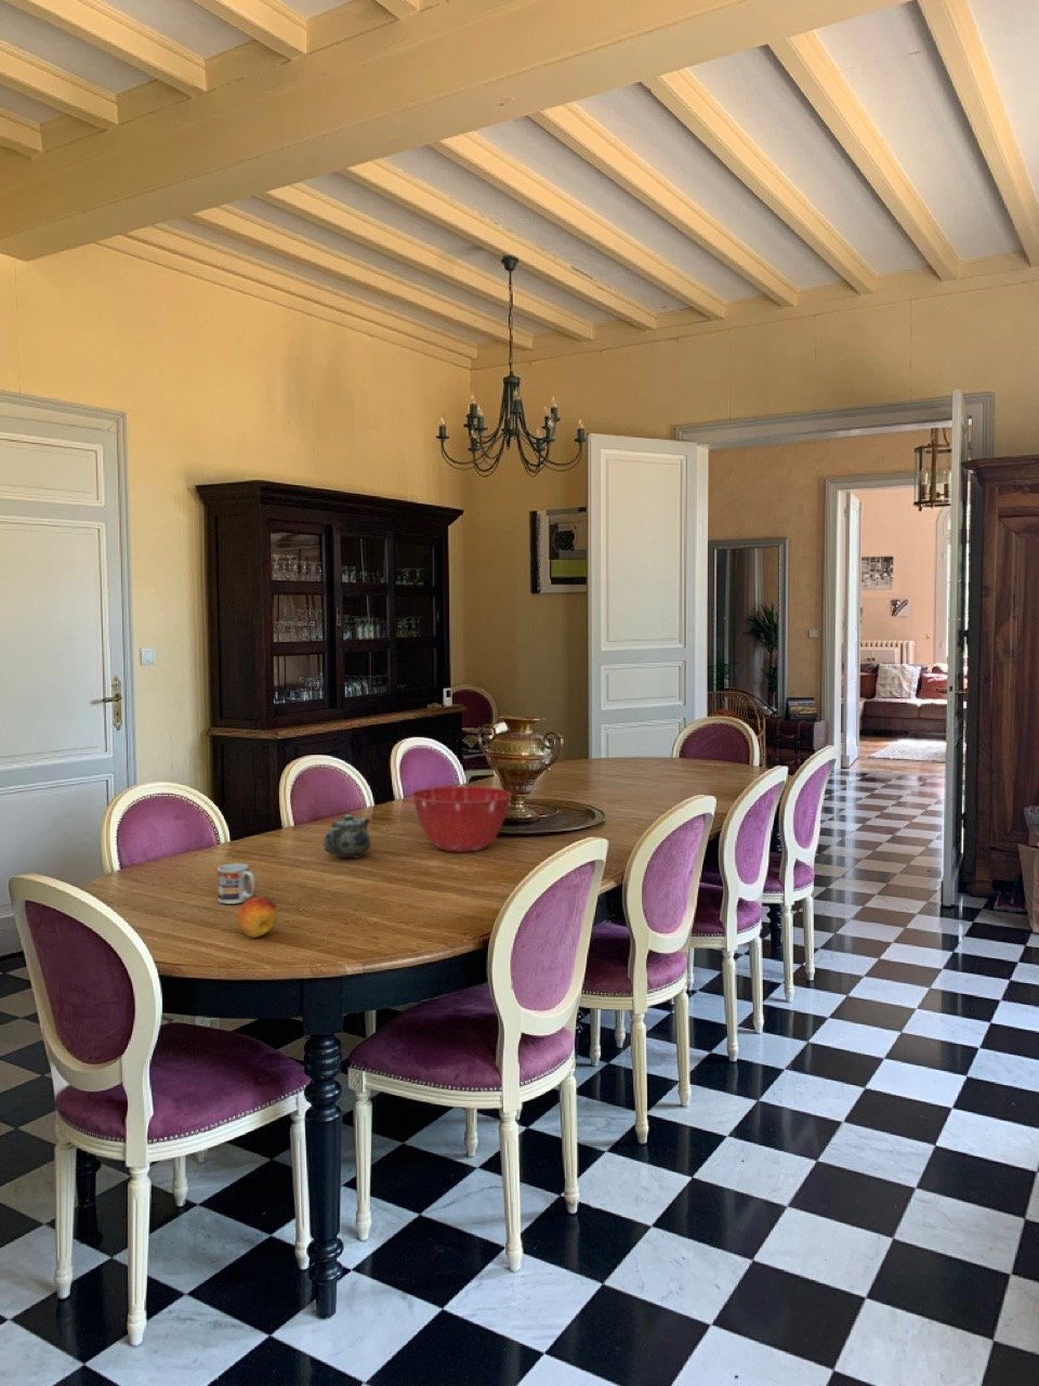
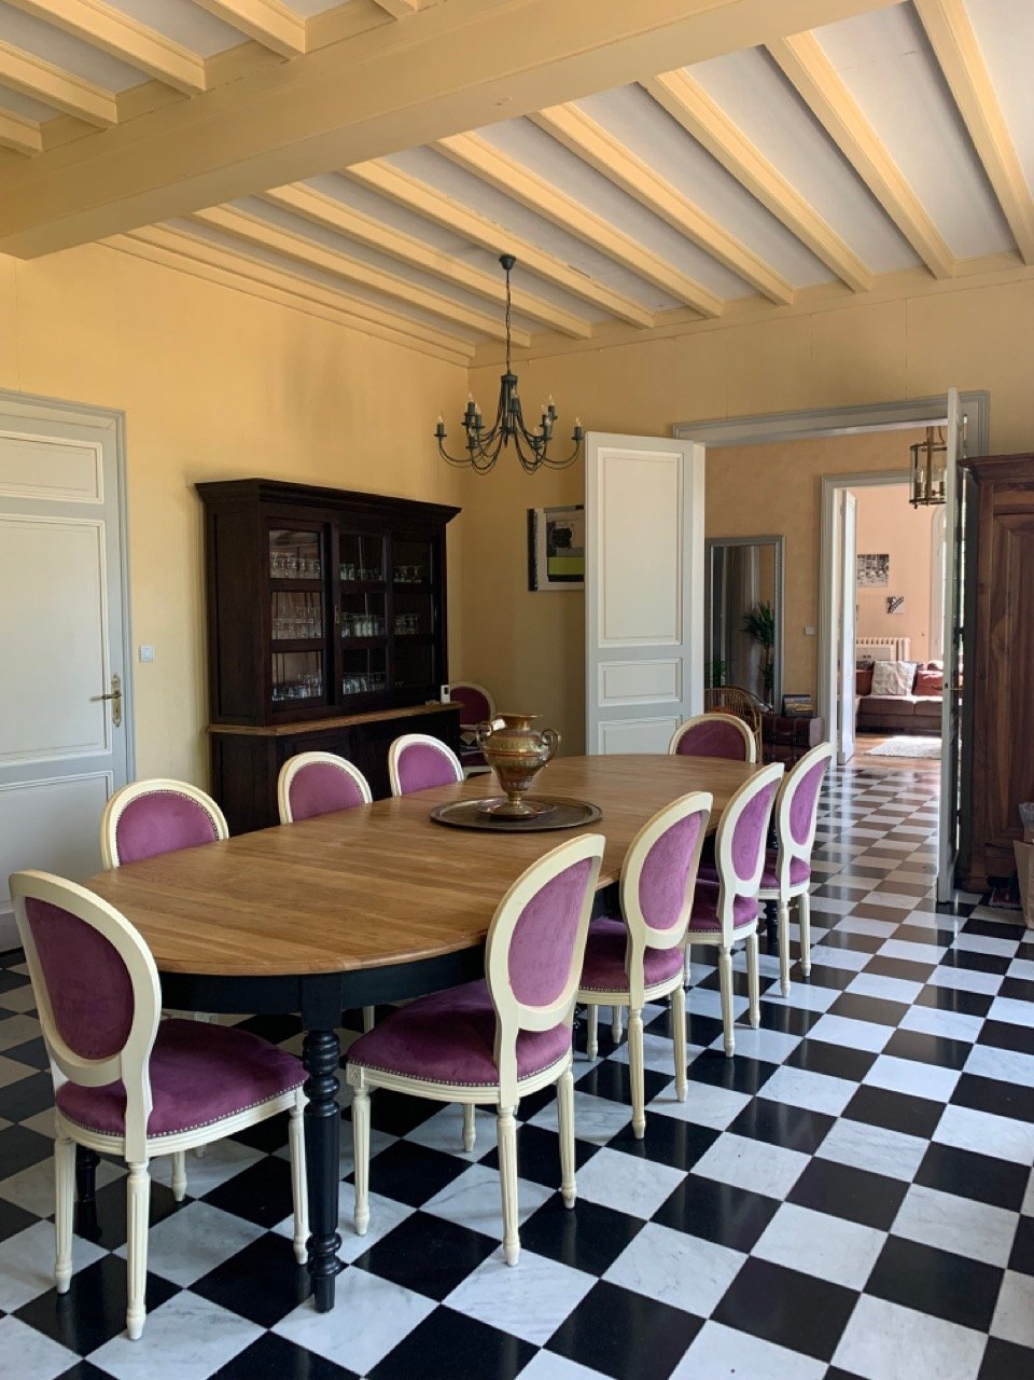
- mixing bowl [410,785,513,852]
- chinaware [323,813,371,859]
- cup [216,863,256,905]
- fruit [236,897,279,939]
